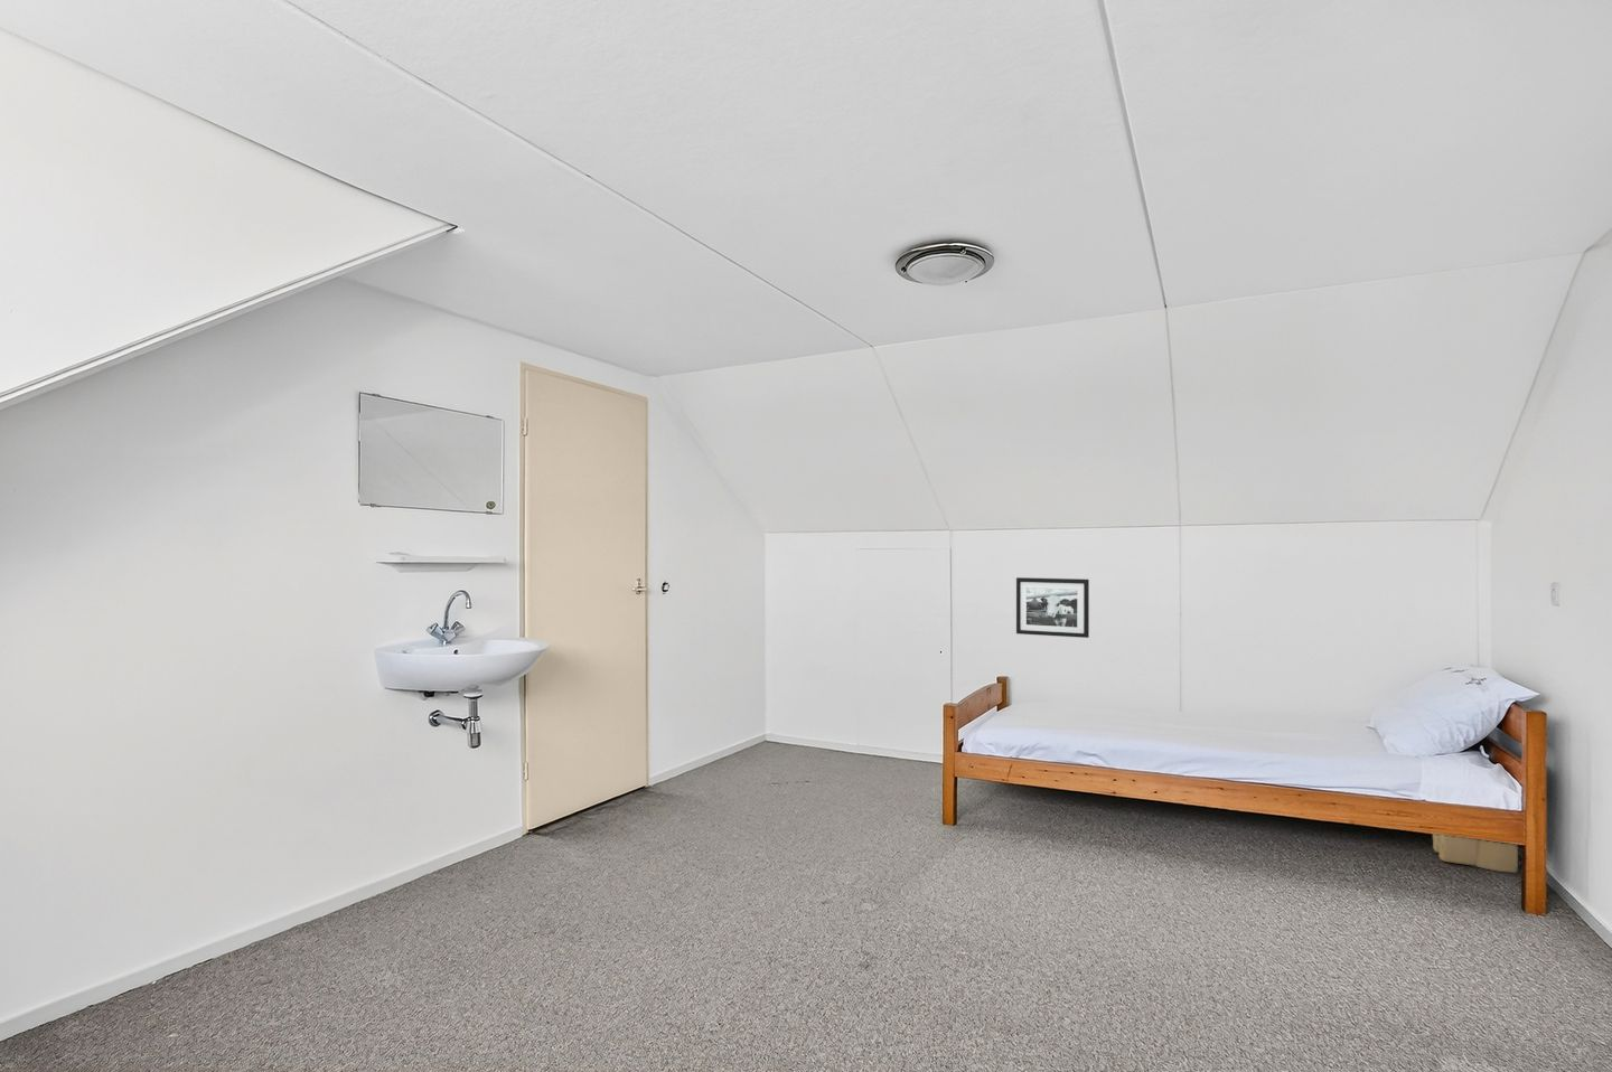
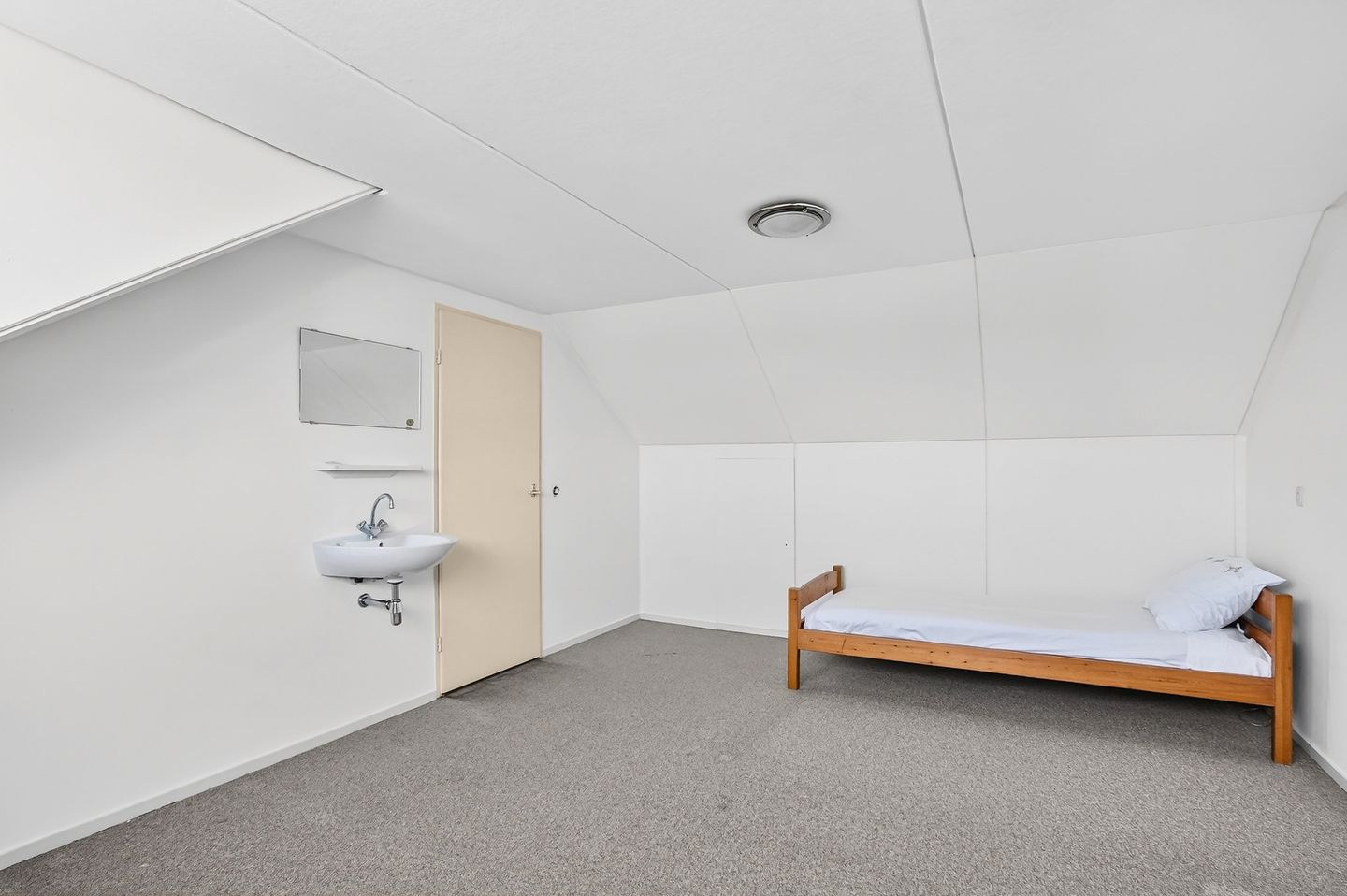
- picture frame [1015,577,1090,639]
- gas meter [1431,833,1519,873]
